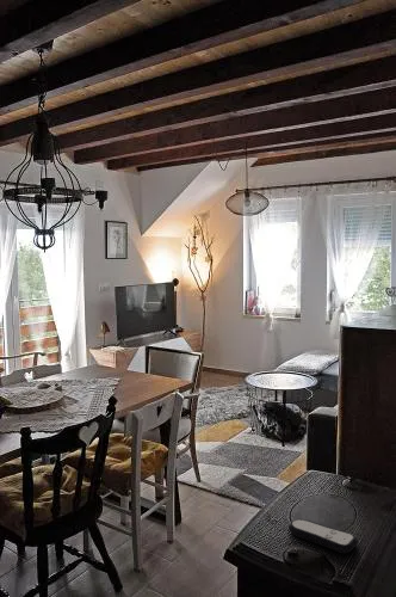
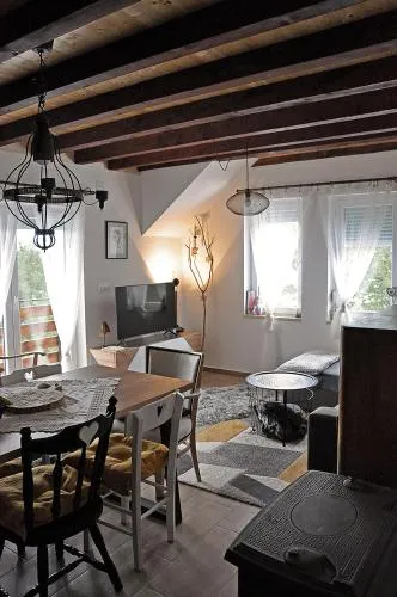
- remote control [287,518,359,554]
